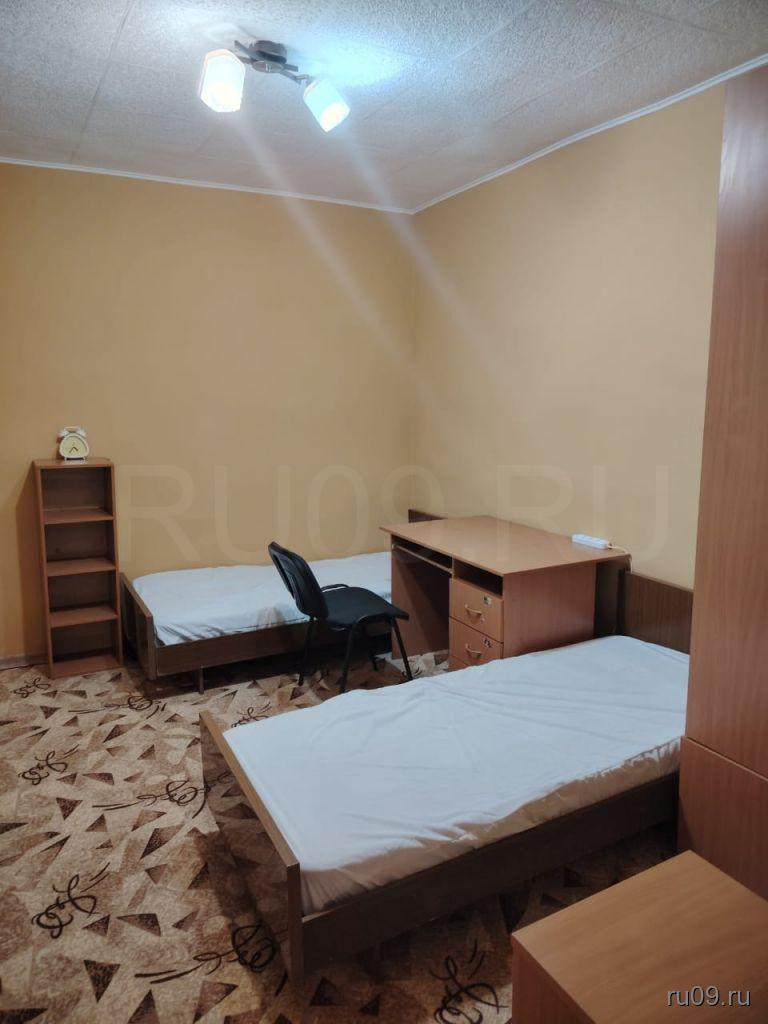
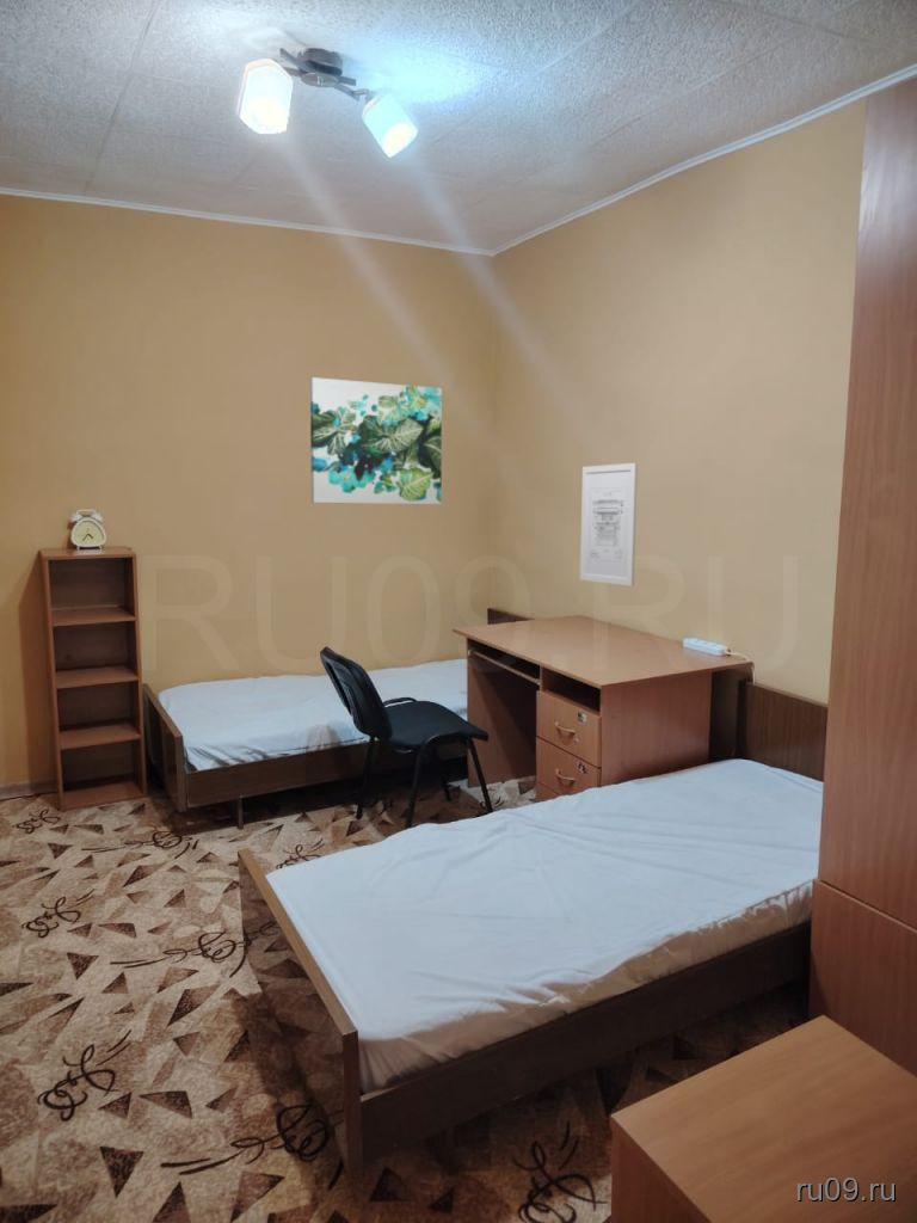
+ wall art [579,462,639,588]
+ wall art [309,376,443,505]
